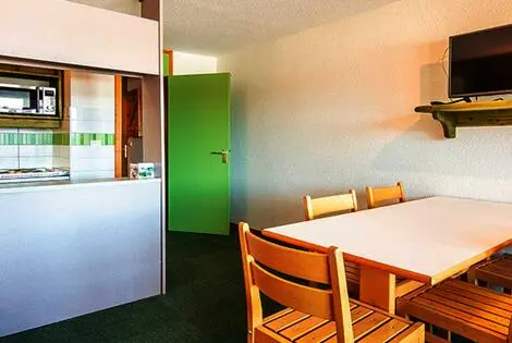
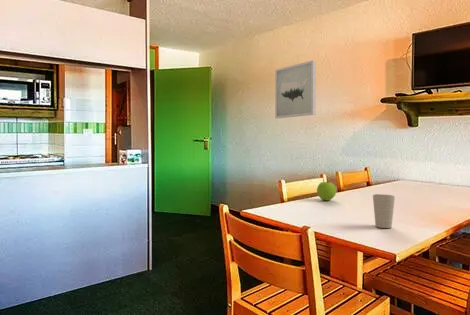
+ cup [372,193,396,229]
+ wall art [274,59,317,120]
+ apple [316,181,337,202]
